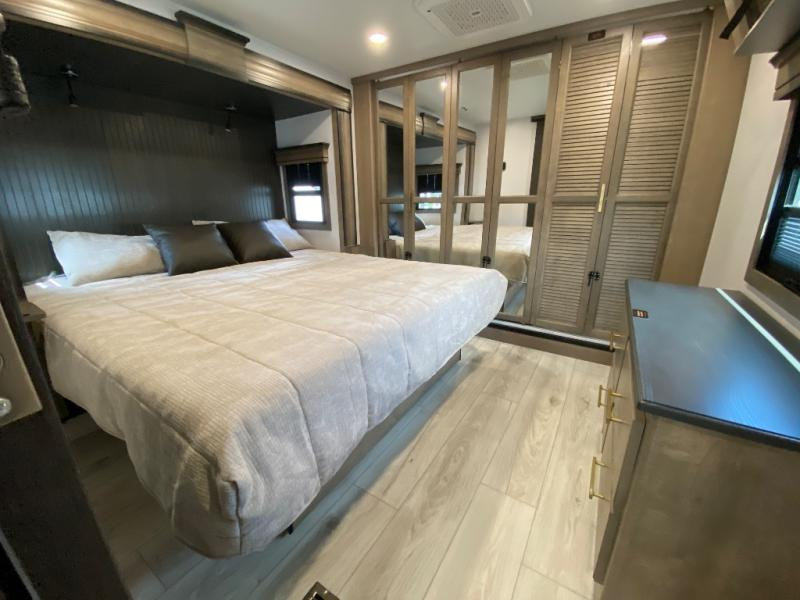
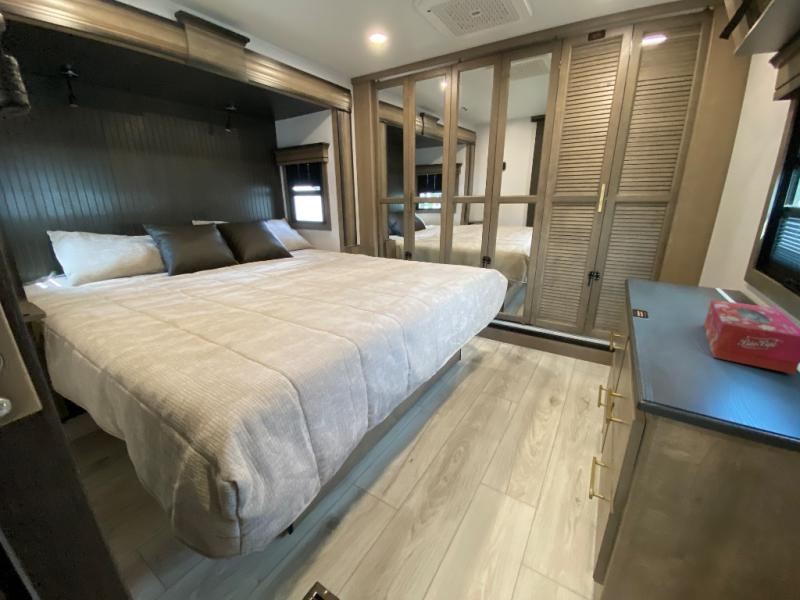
+ tissue box [703,299,800,375]
